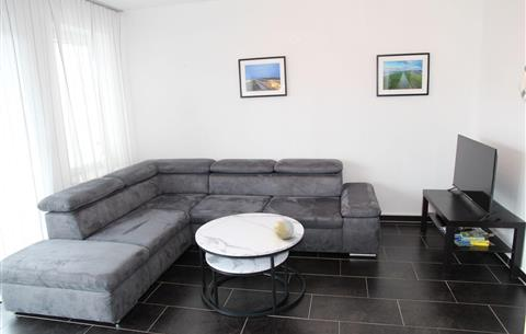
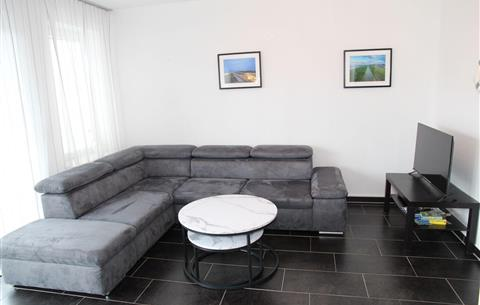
- decorative ball [273,218,295,240]
